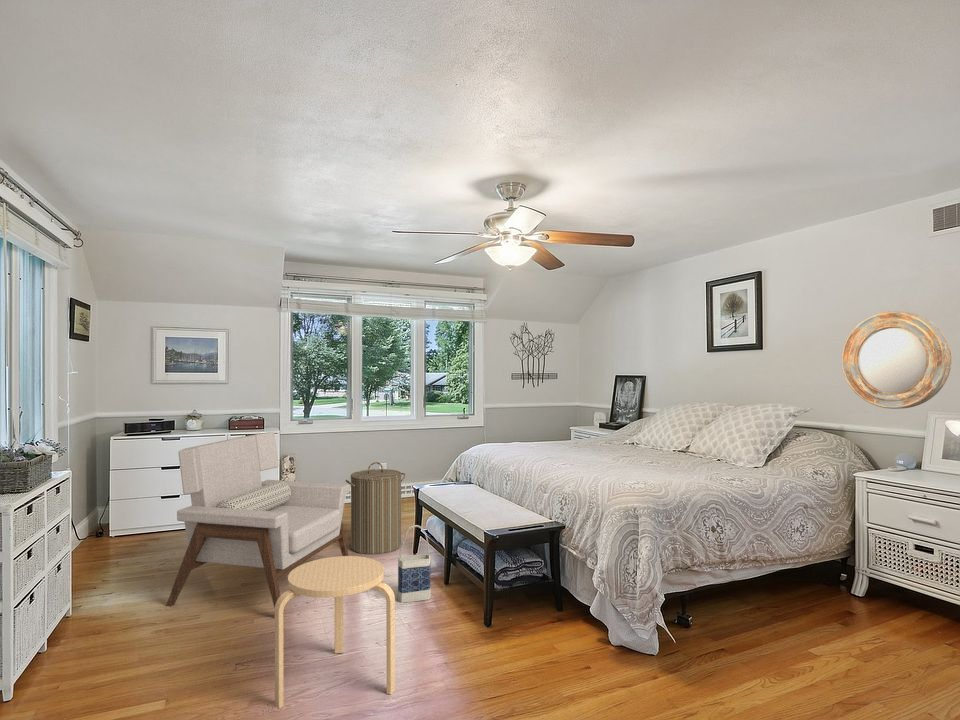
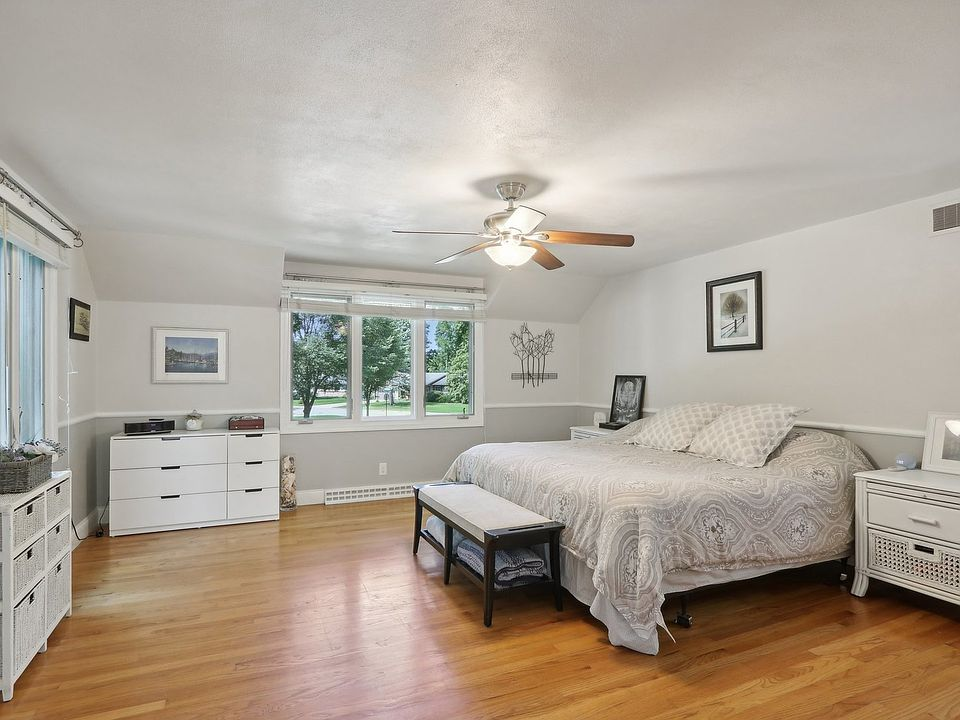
- home mirror [841,311,952,410]
- armchair [165,431,351,619]
- laundry hamper [345,461,406,555]
- bag [397,524,432,604]
- stool [274,555,396,709]
